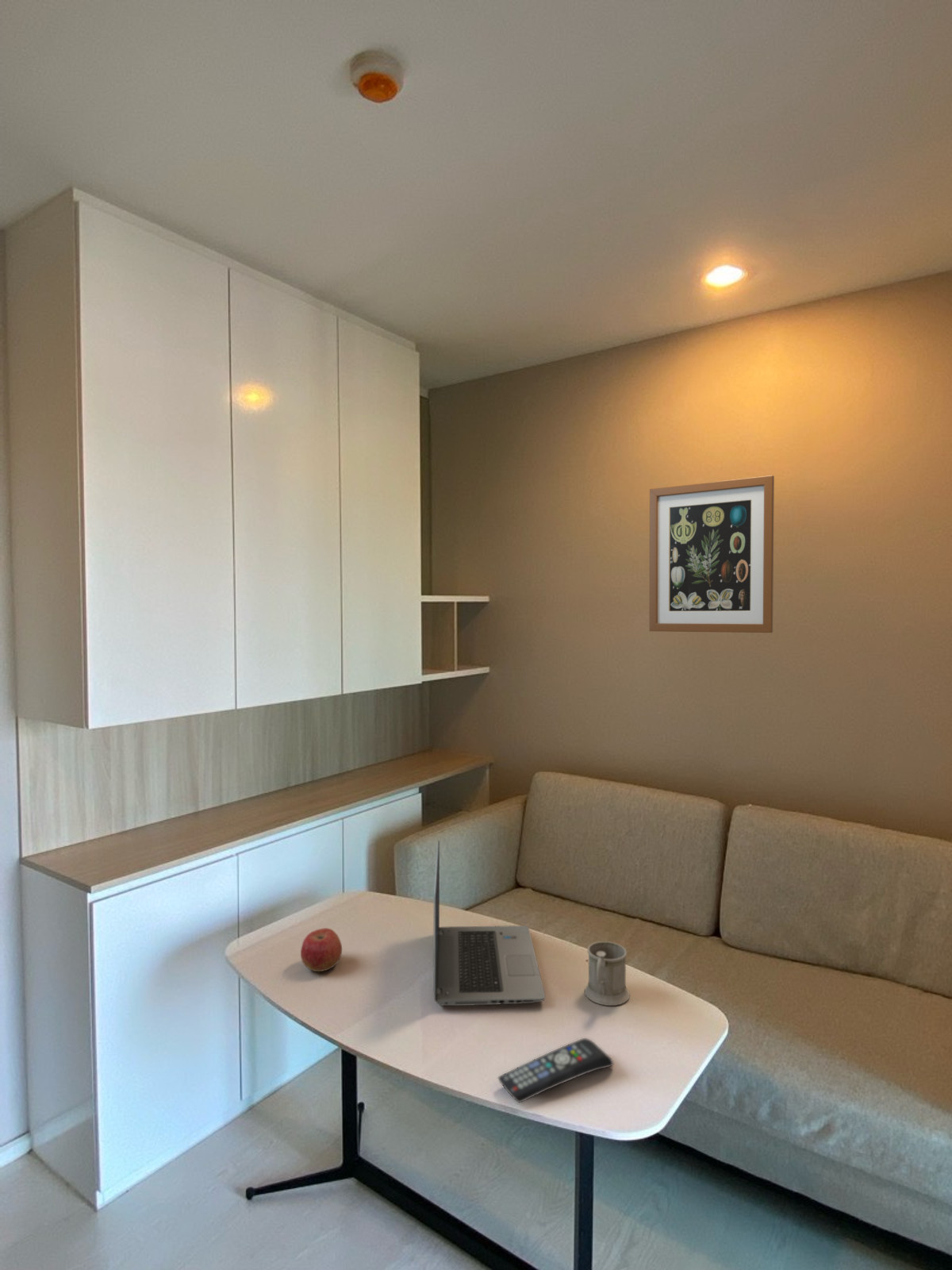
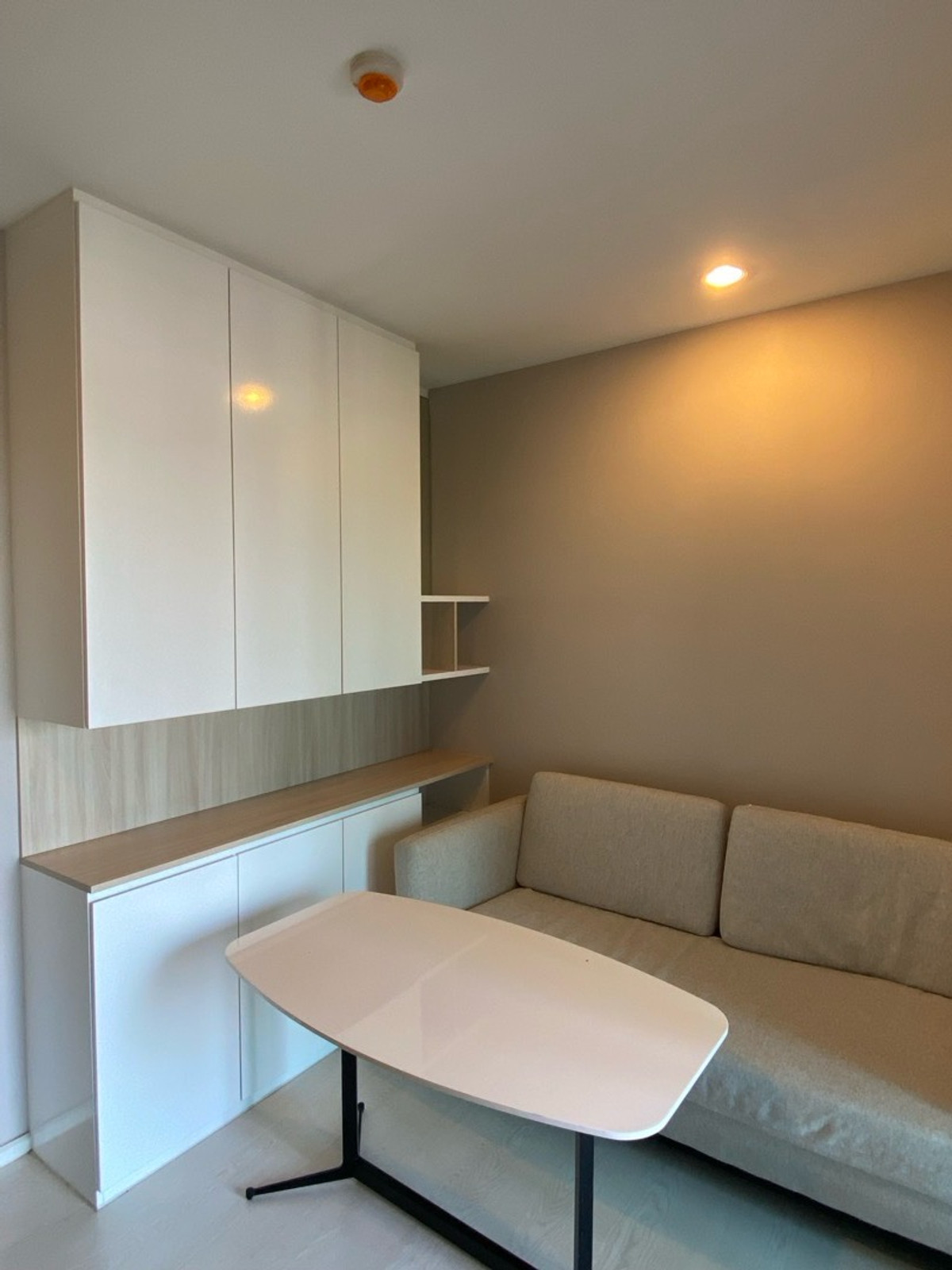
- mug [584,941,631,1006]
- wall art [648,475,775,633]
- laptop [432,840,546,1006]
- remote control [497,1037,614,1103]
- apple [300,927,343,972]
